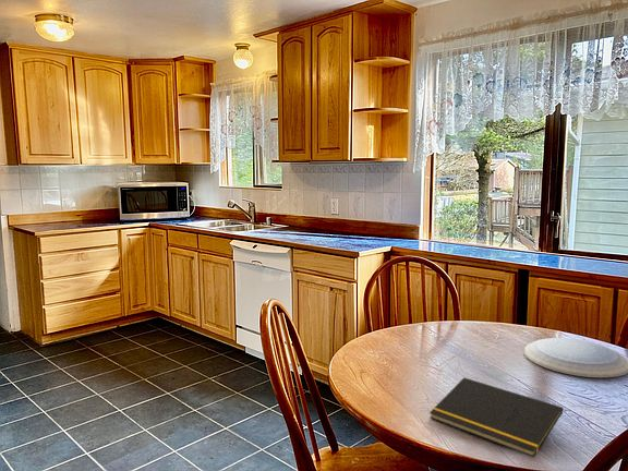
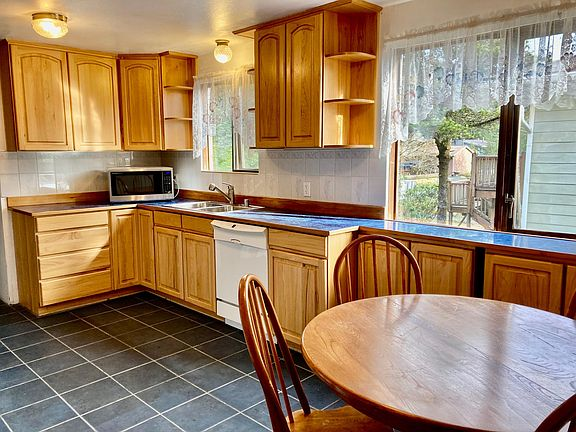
- notepad [428,376,564,458]
- plate [522,337,628,378]
